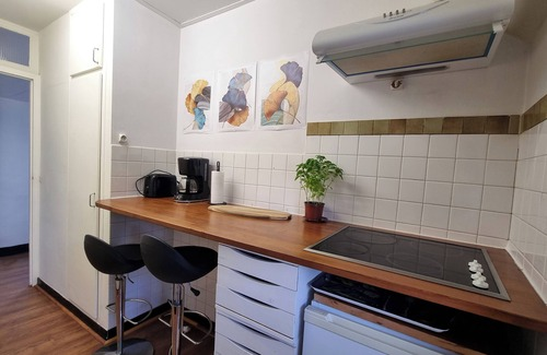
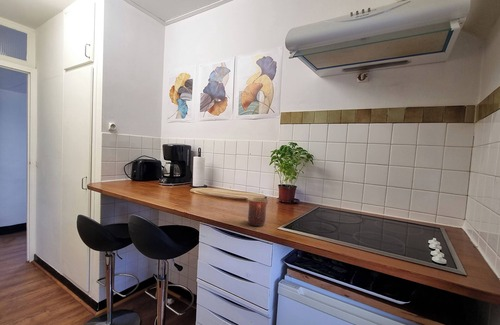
+ mug [247,196,270,227]
